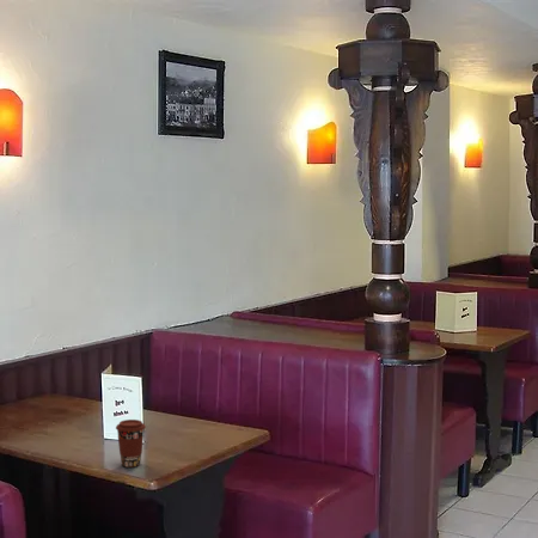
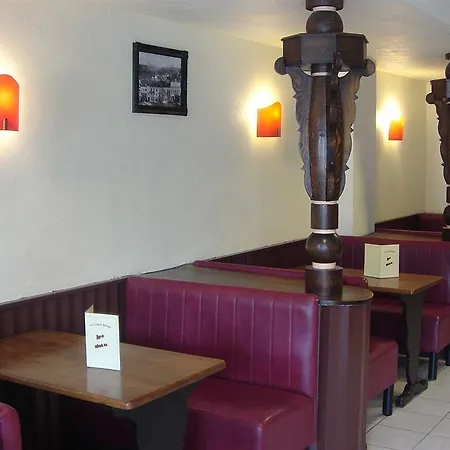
- coffee cup [115,418,147,469]
